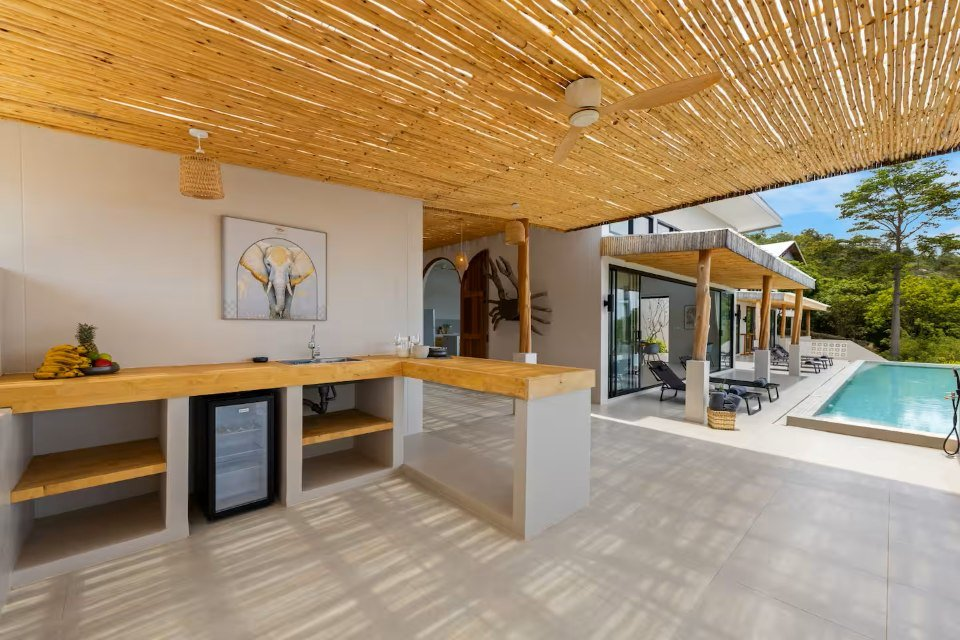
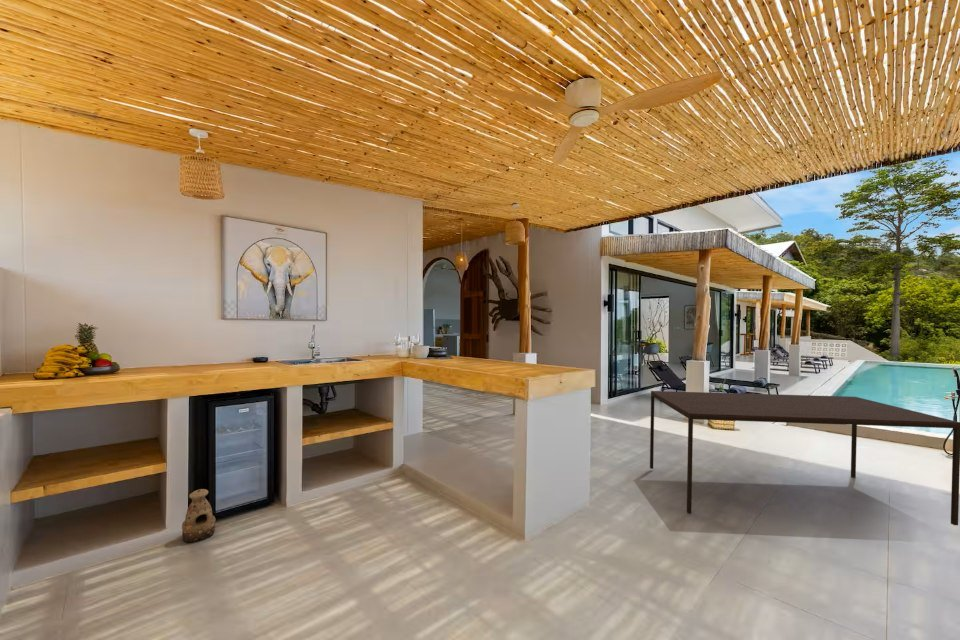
+ lantern [181,488,216,544]
+ dining table [649,390,960,526]
